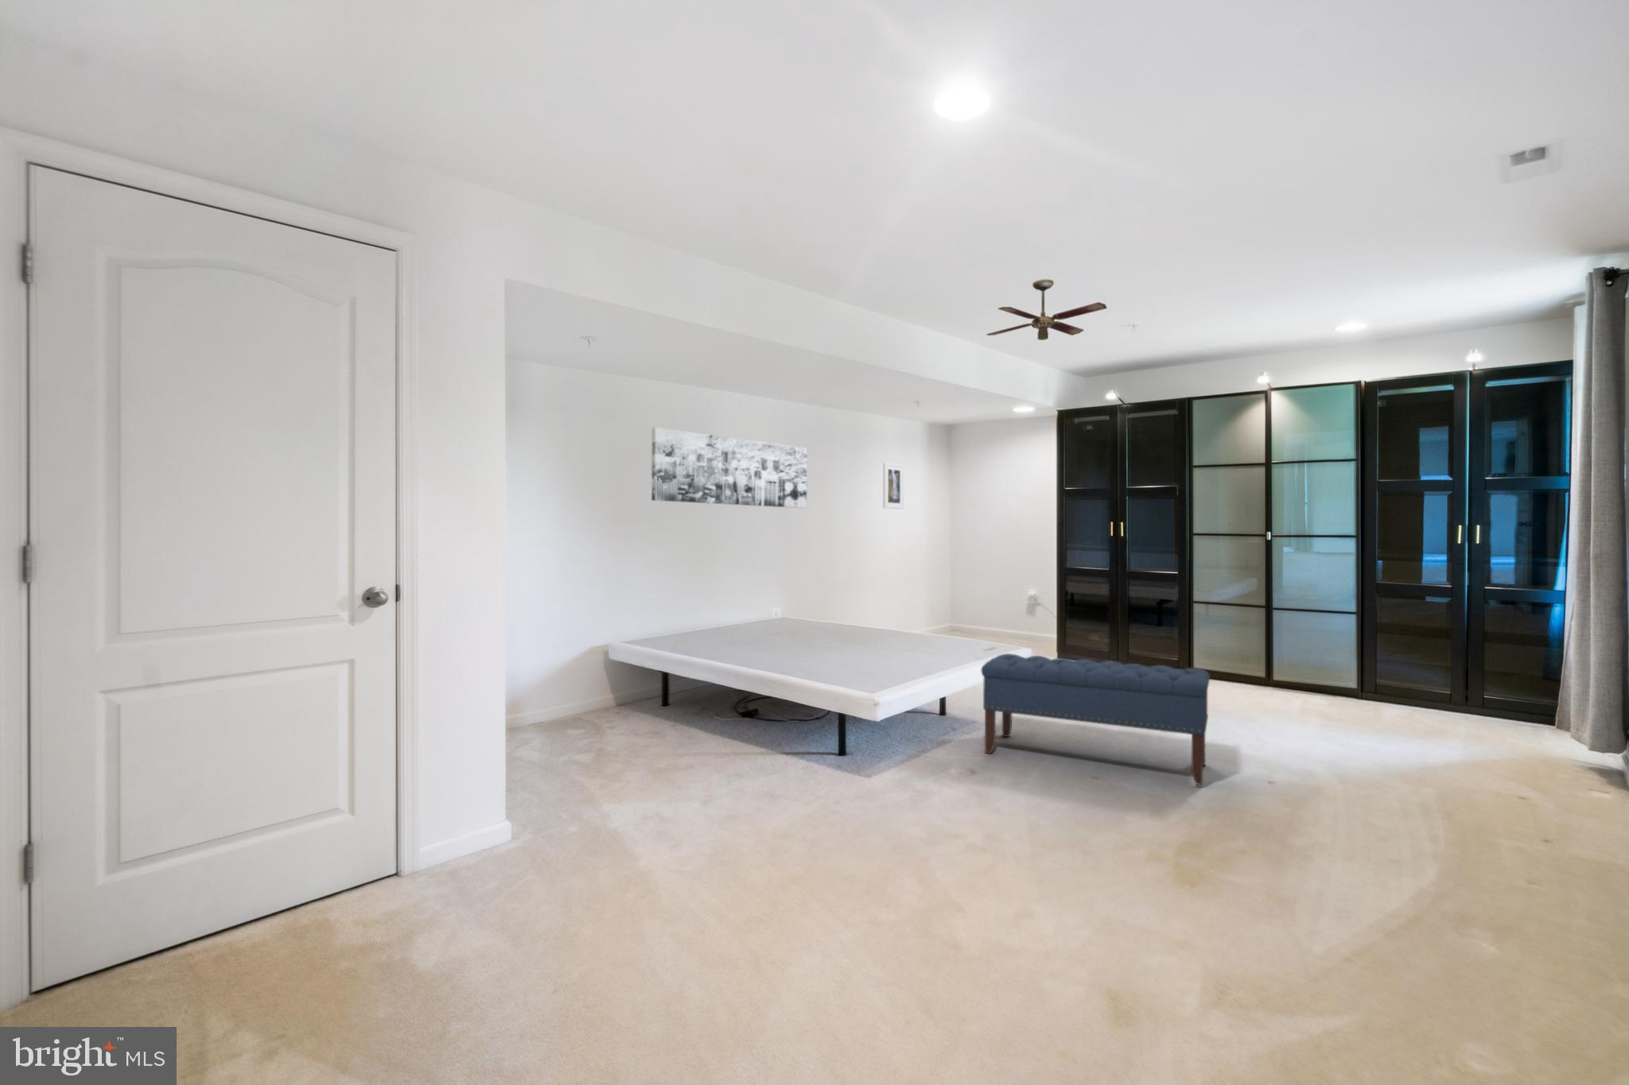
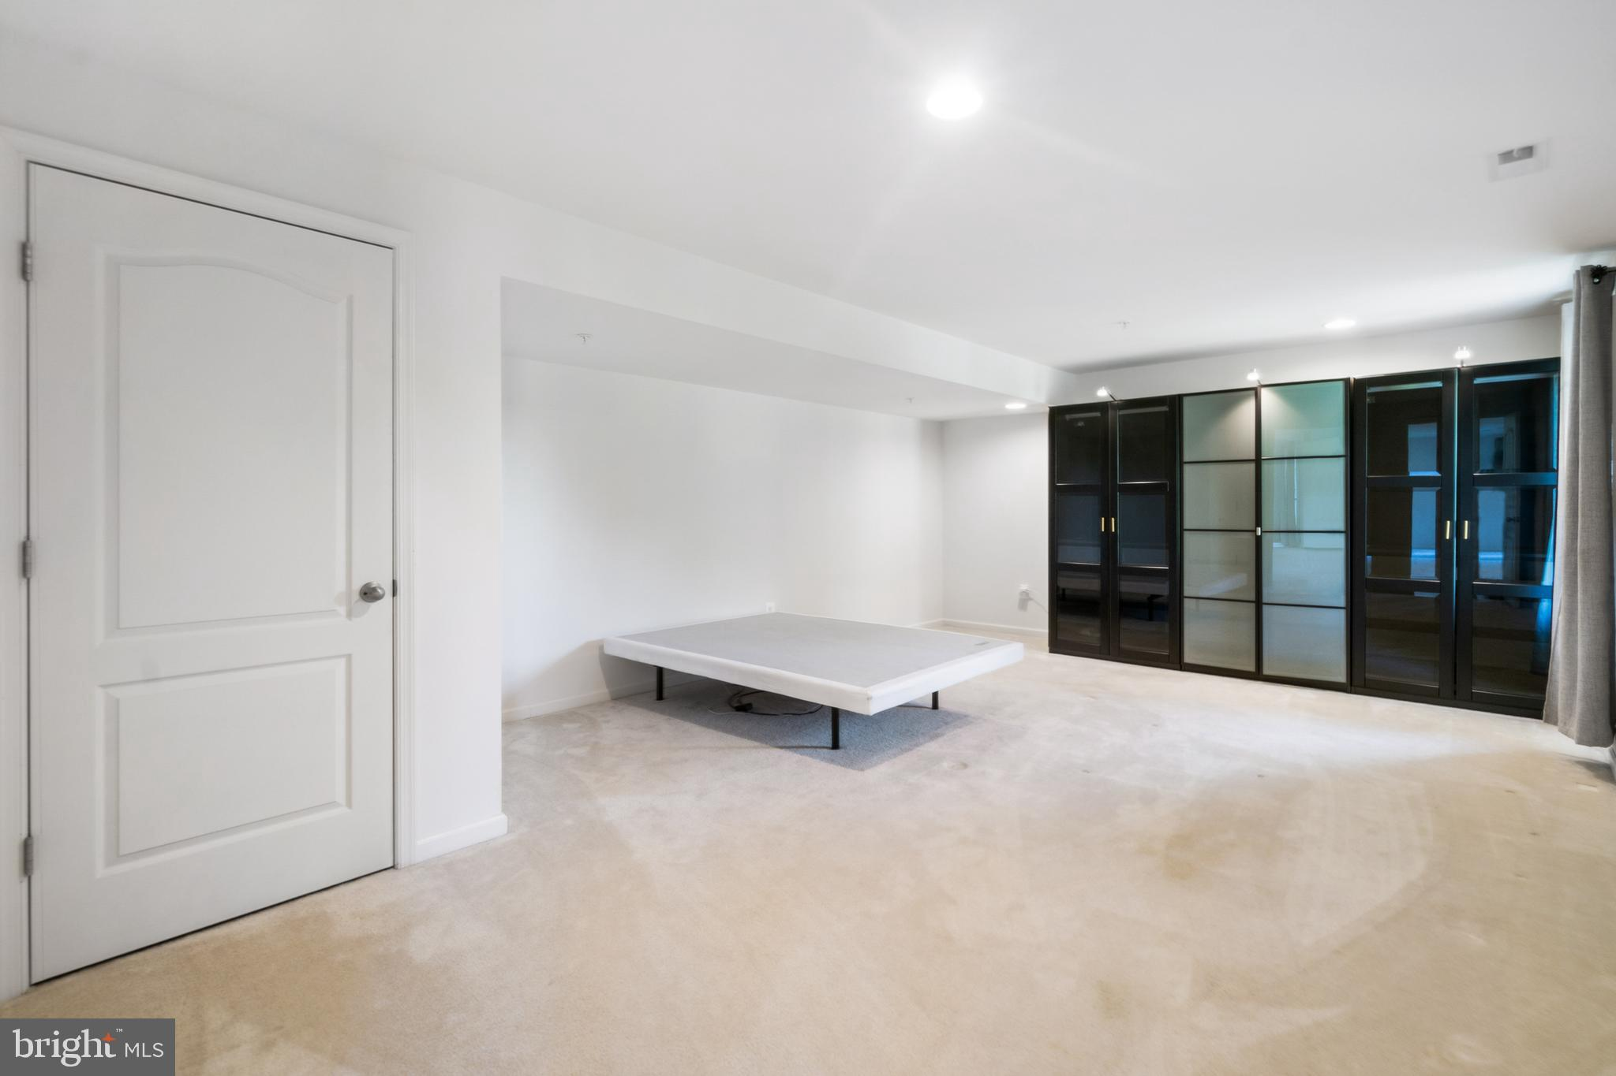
- wall art [650,426,808,509]
- bench [981,653,1211,786]
- ceiling fan [986,279,1108,341]
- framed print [882,461,905,510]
